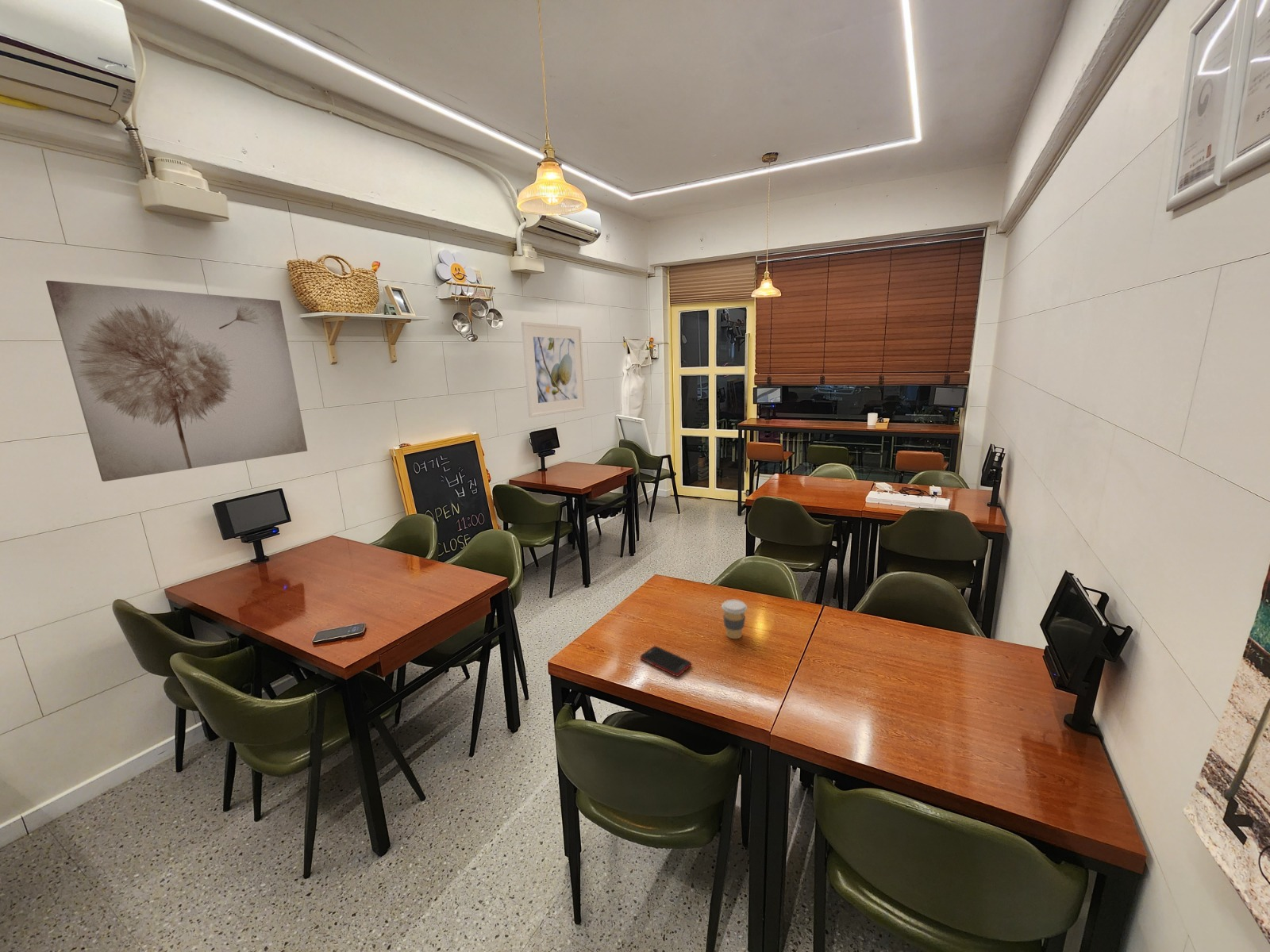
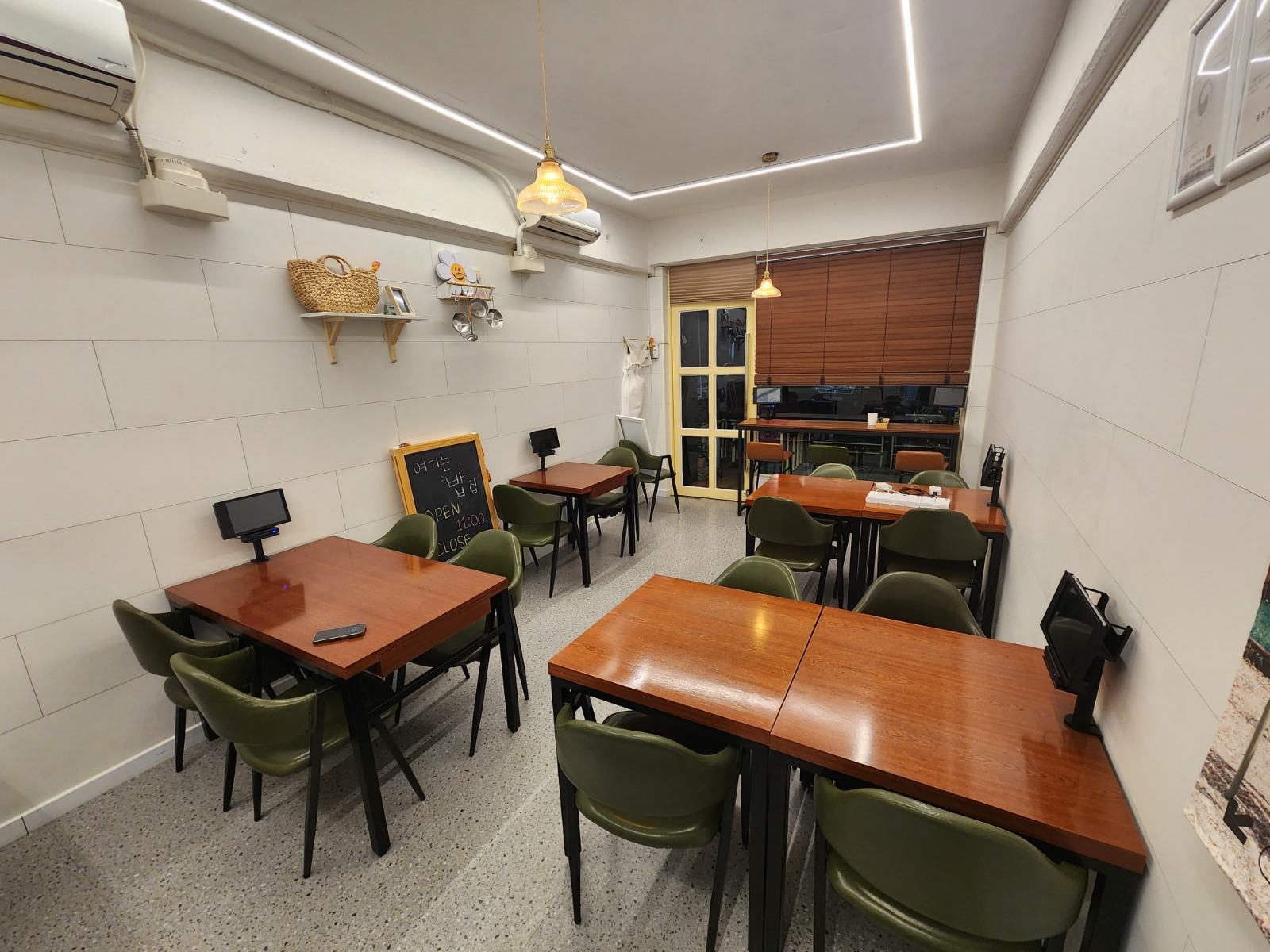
- wall art [45,279,308,482]
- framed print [521,321,587,418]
- coffee cup [721,599,748,639]
- cell phone [640,645,692,678]
